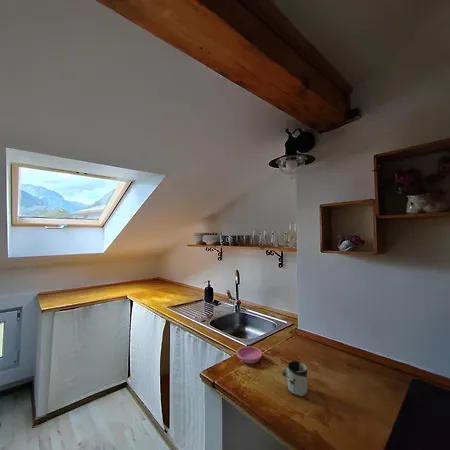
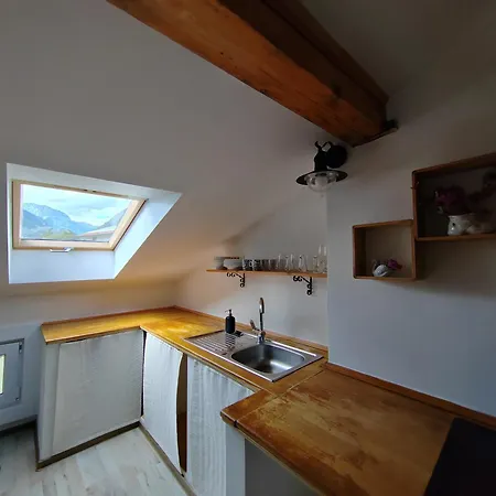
- cup [281,360,308,397]
- saucer [236,345,263,365]
